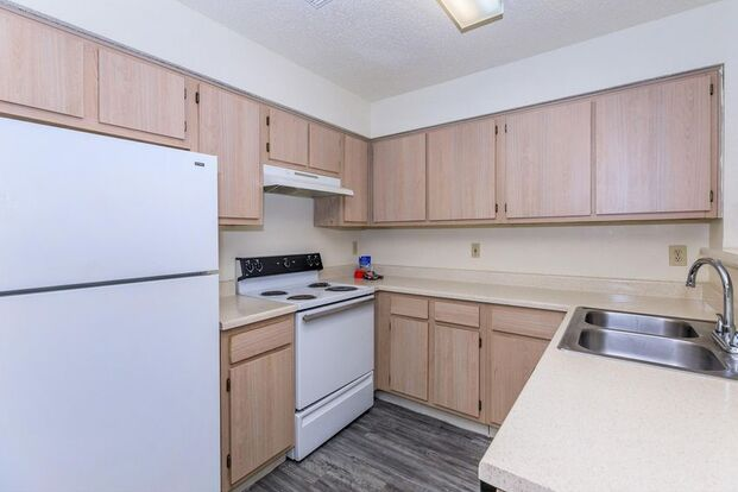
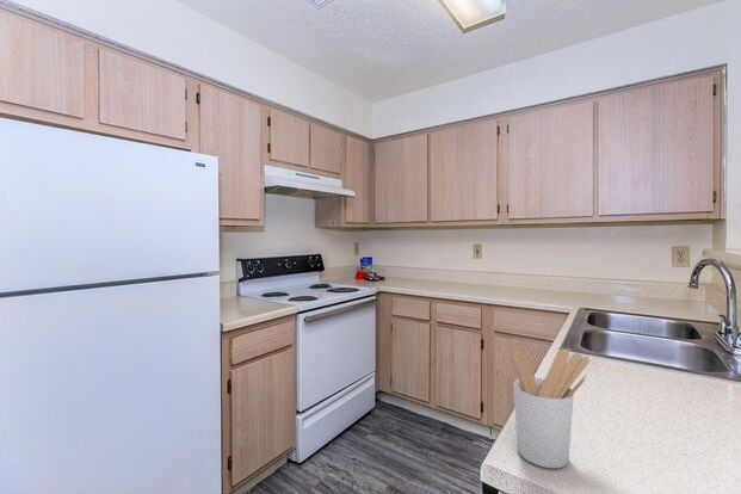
+ utensil holder [510,345,591,469]
